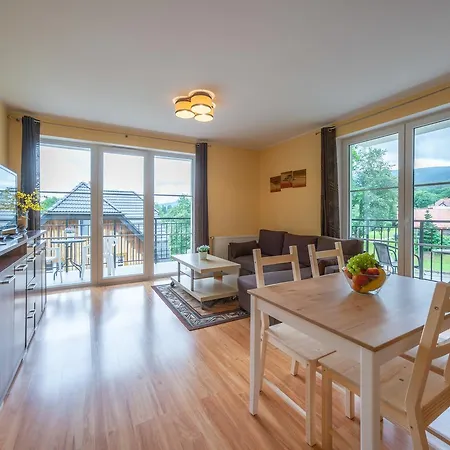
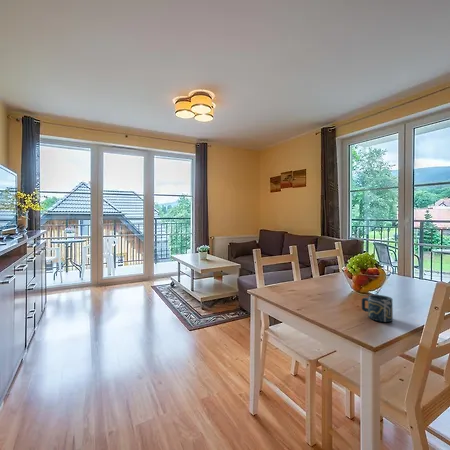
+ cup [361,294,394,323]
